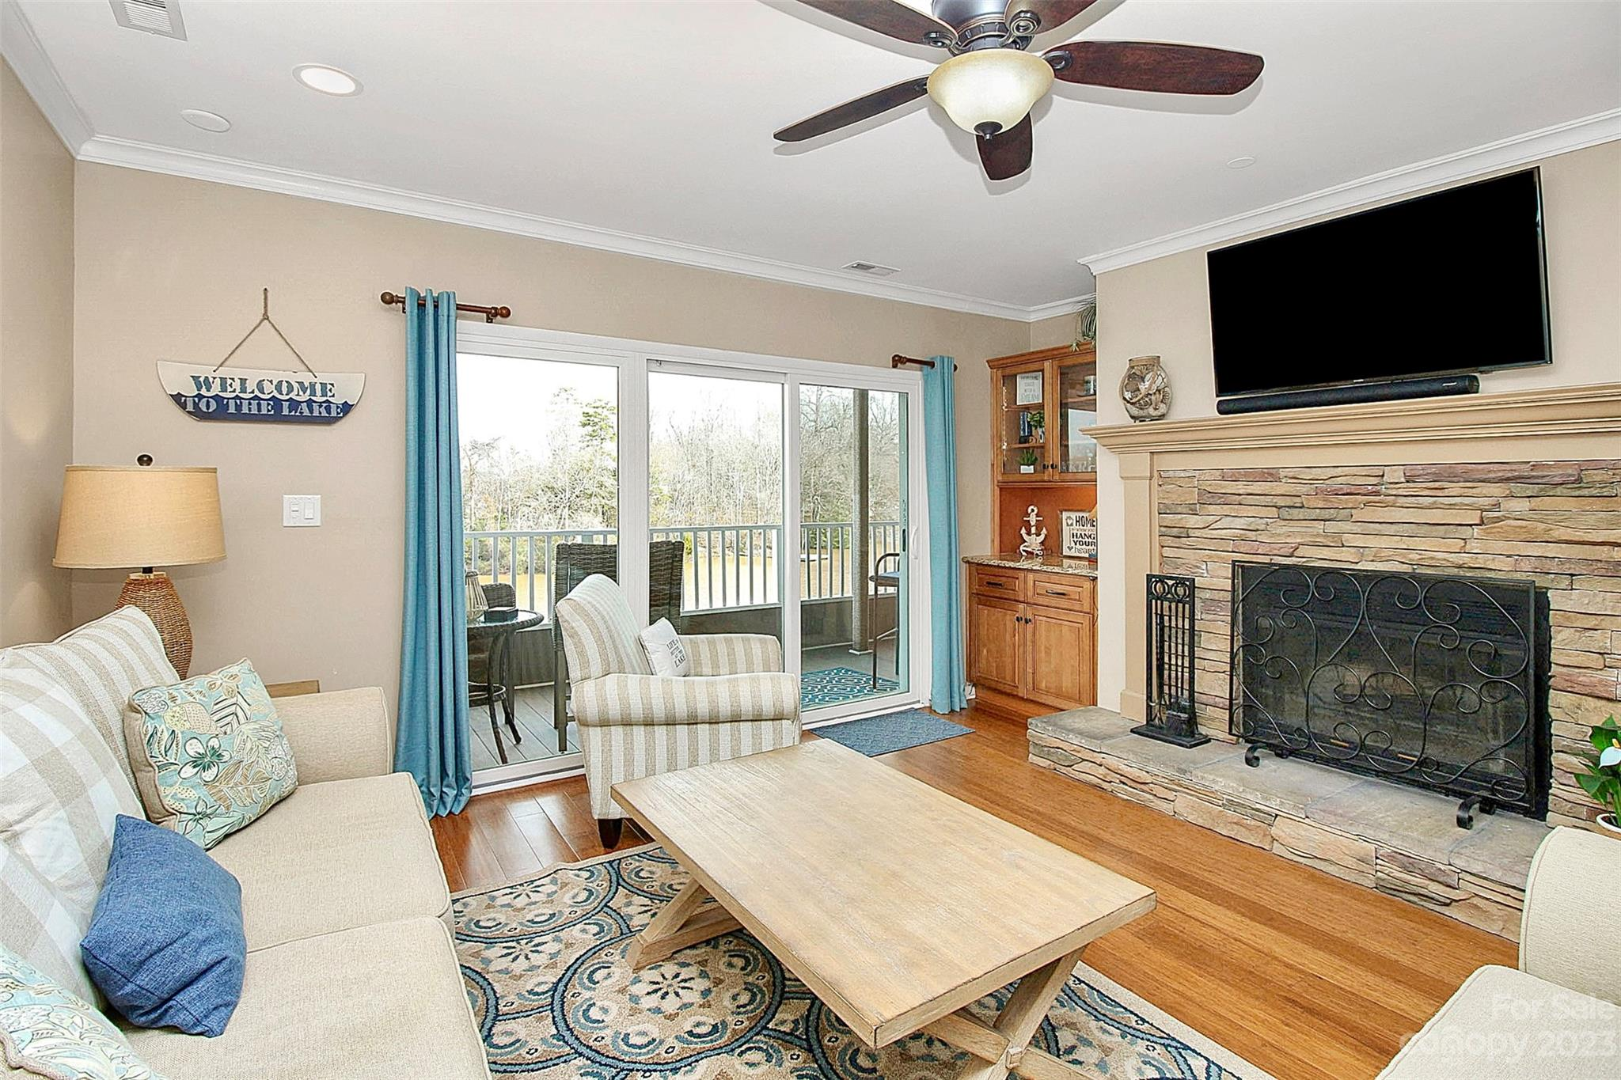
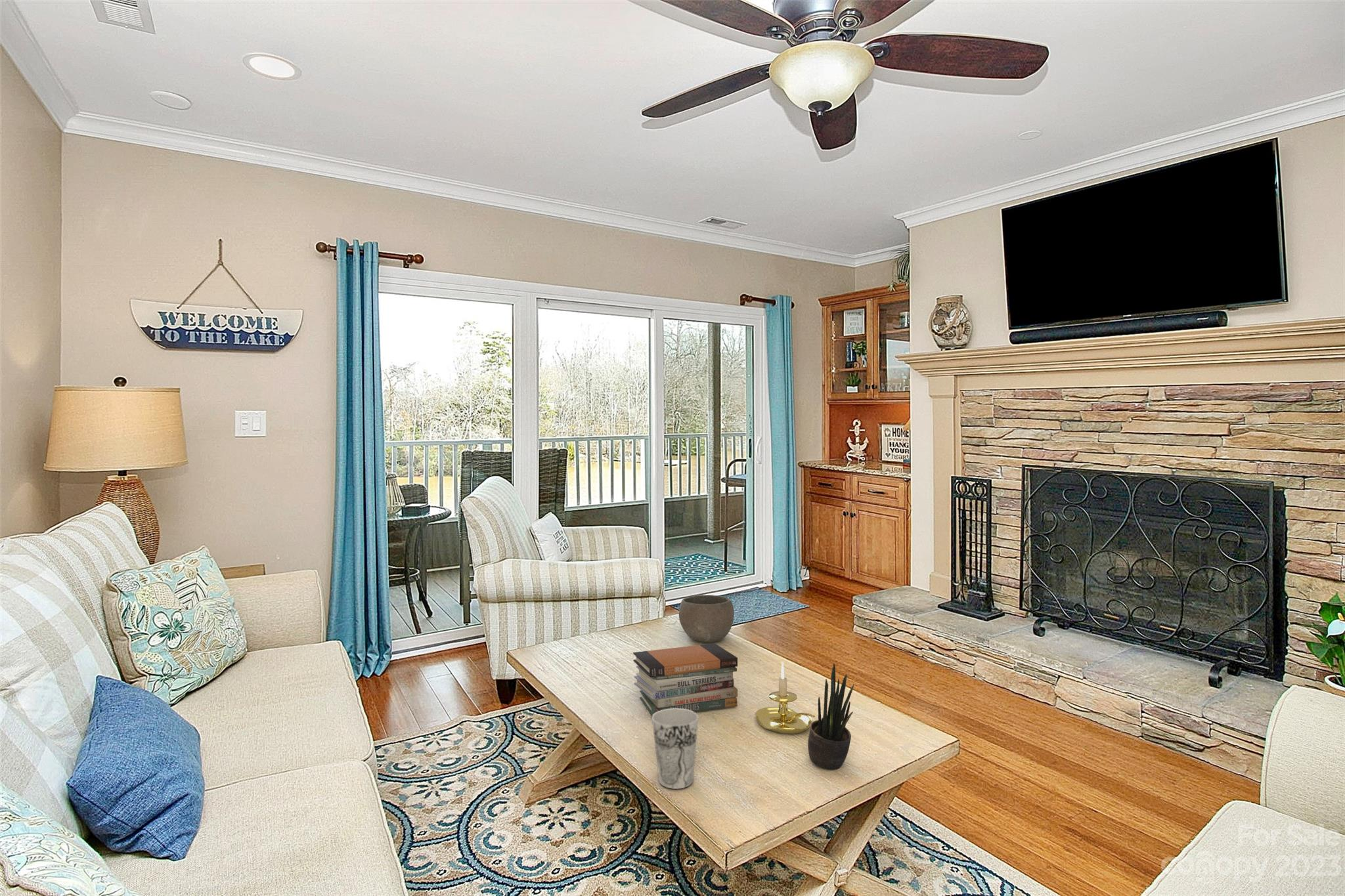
+ bowl [678,595,735,643]
+ cup [651,708,699,790]
+ candle holder [755,661,816,735]
+ potted plant [807,663,854,770]
+ book stack [632,643,738,716]
